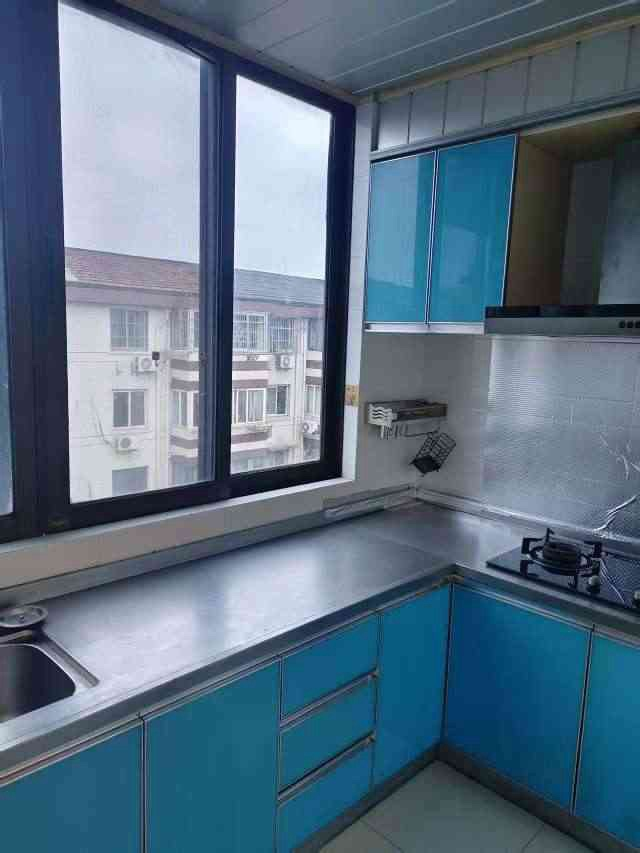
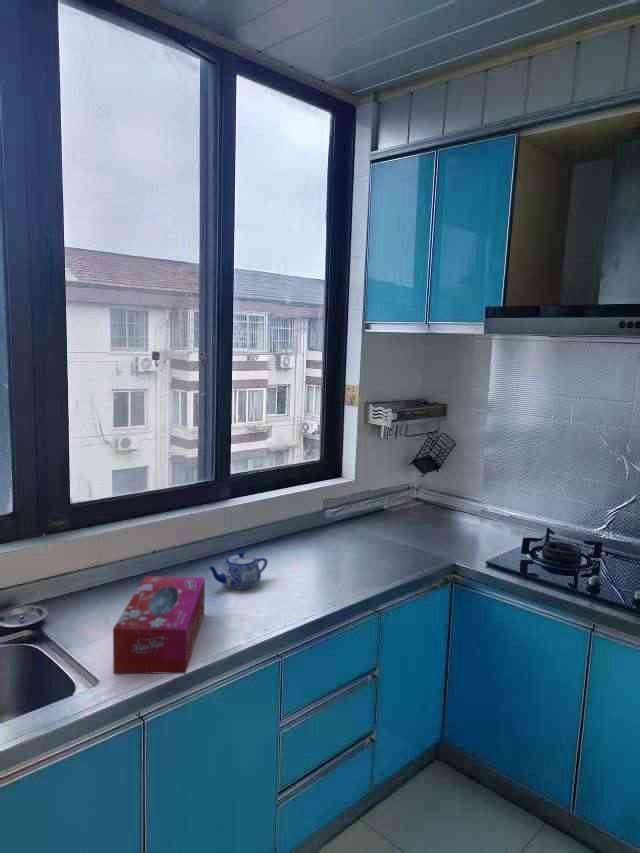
+ tissue box [112,575,206,675]
+ teapot [206,551,268,590]
